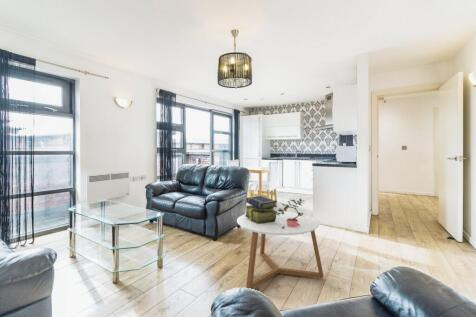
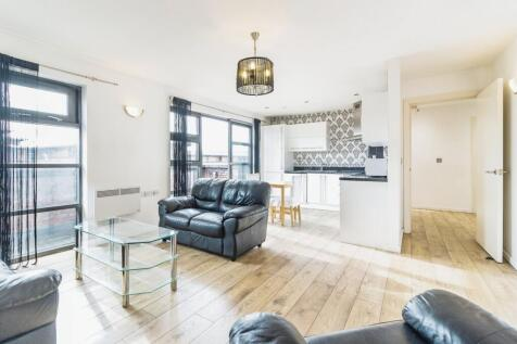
- coffee table [236,210,324,290]
- potted plant [272,198,305,229]
- stack of books [244,195,278,224]
